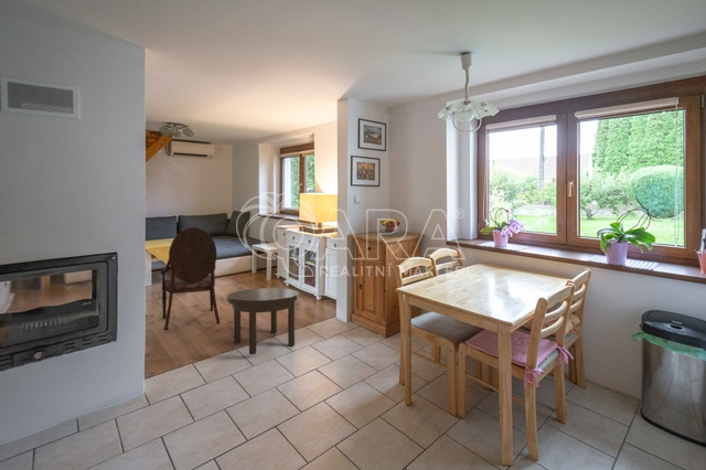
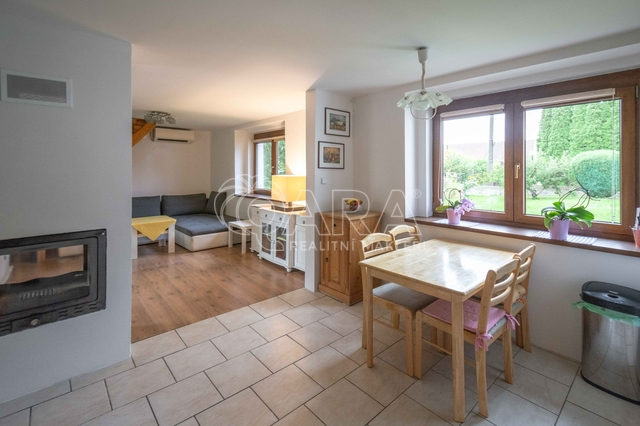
- side table [226,287,300,355]
- armchair [160,226,221,331]
